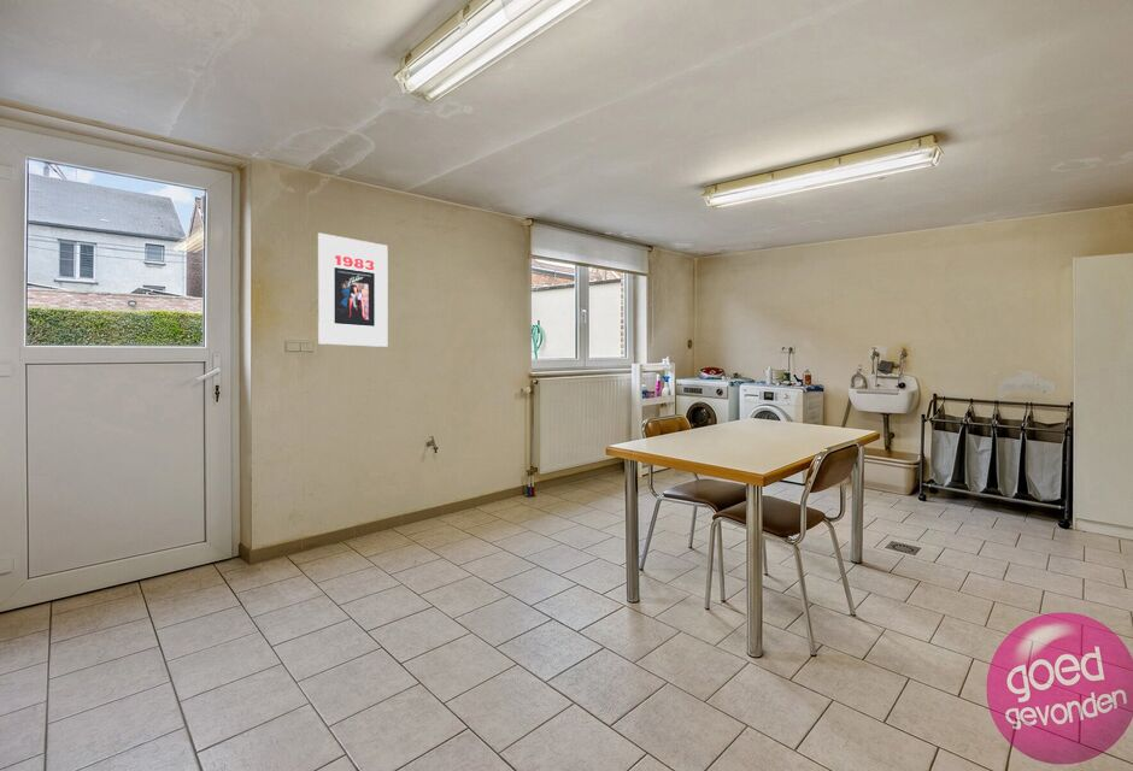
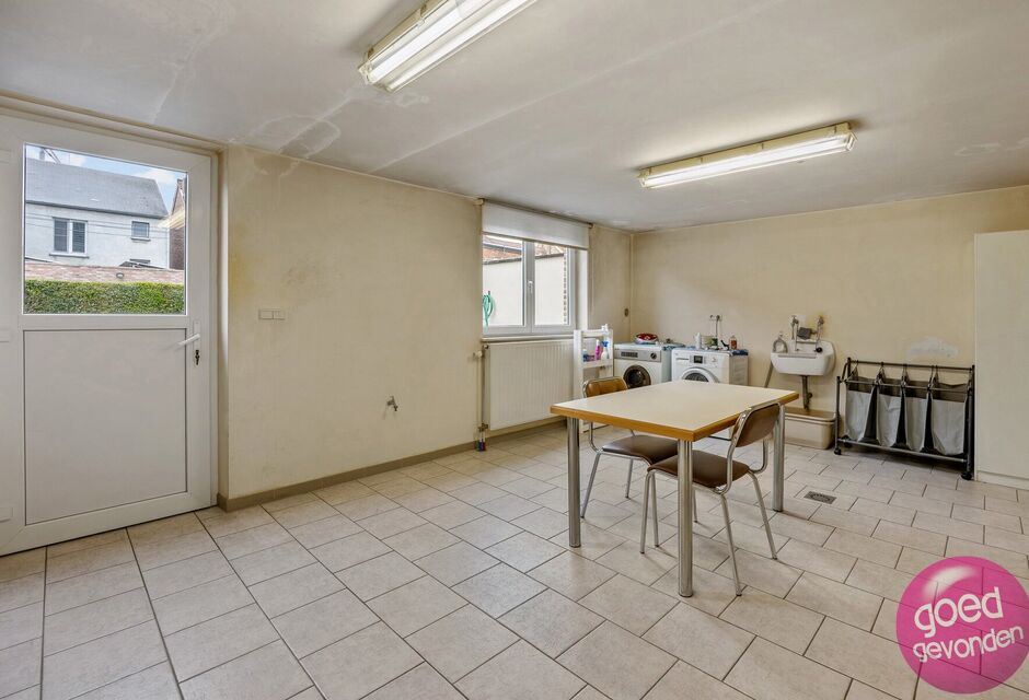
- movie poster [317,231,389,348]
